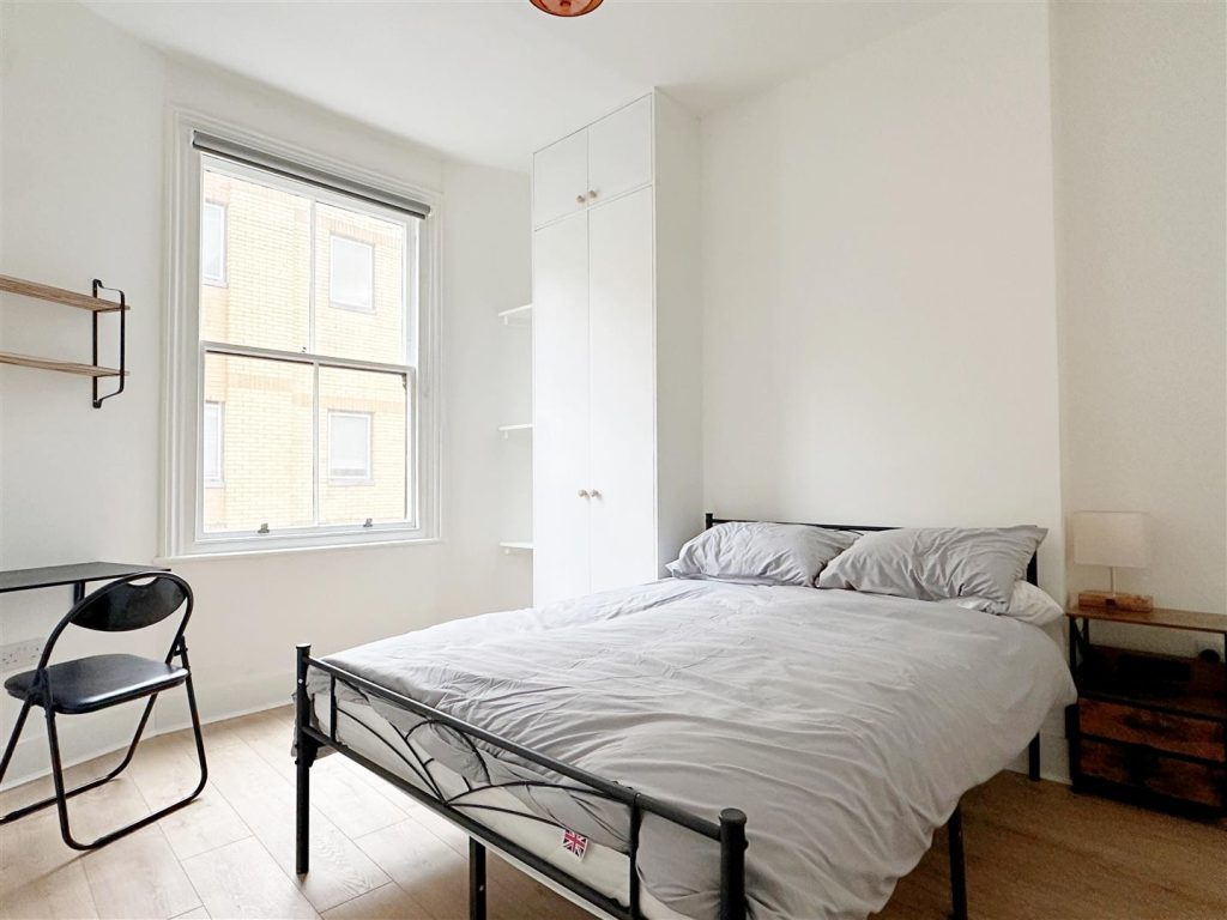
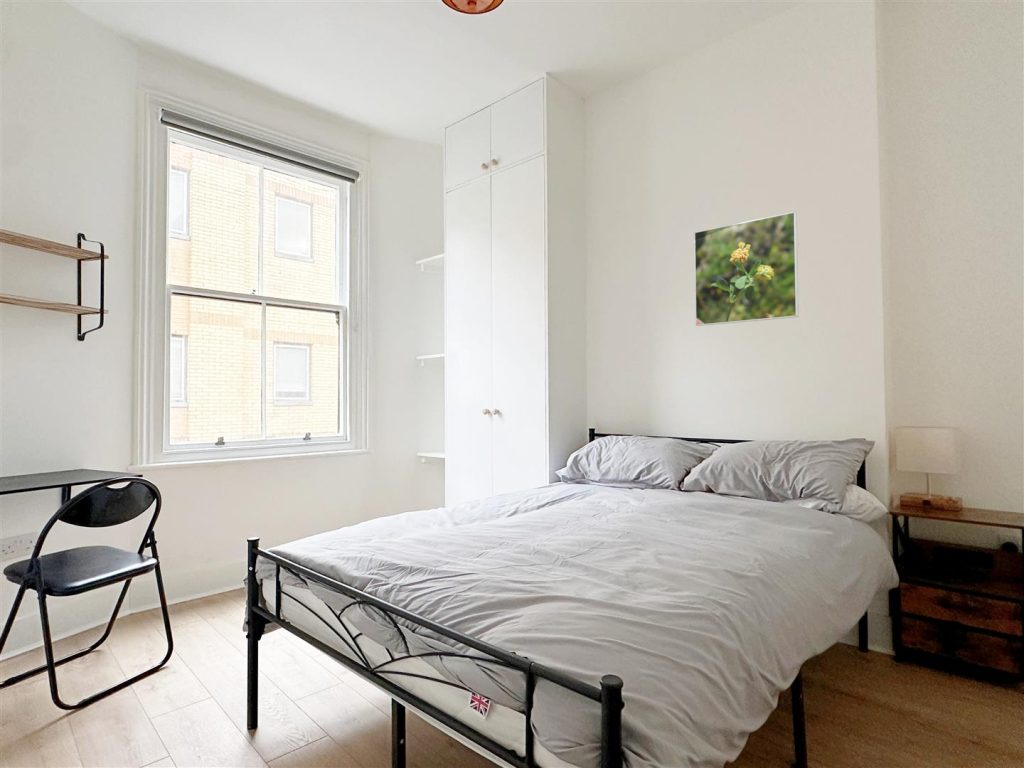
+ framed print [693,211,799,327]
